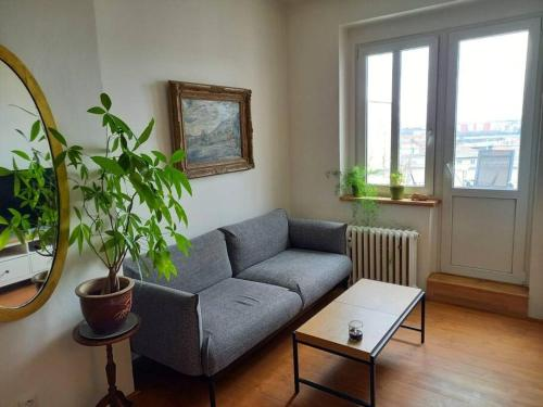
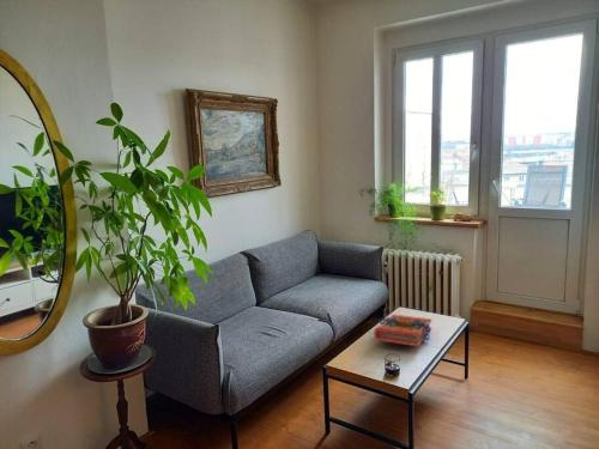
+ book [373,314,432,347]
